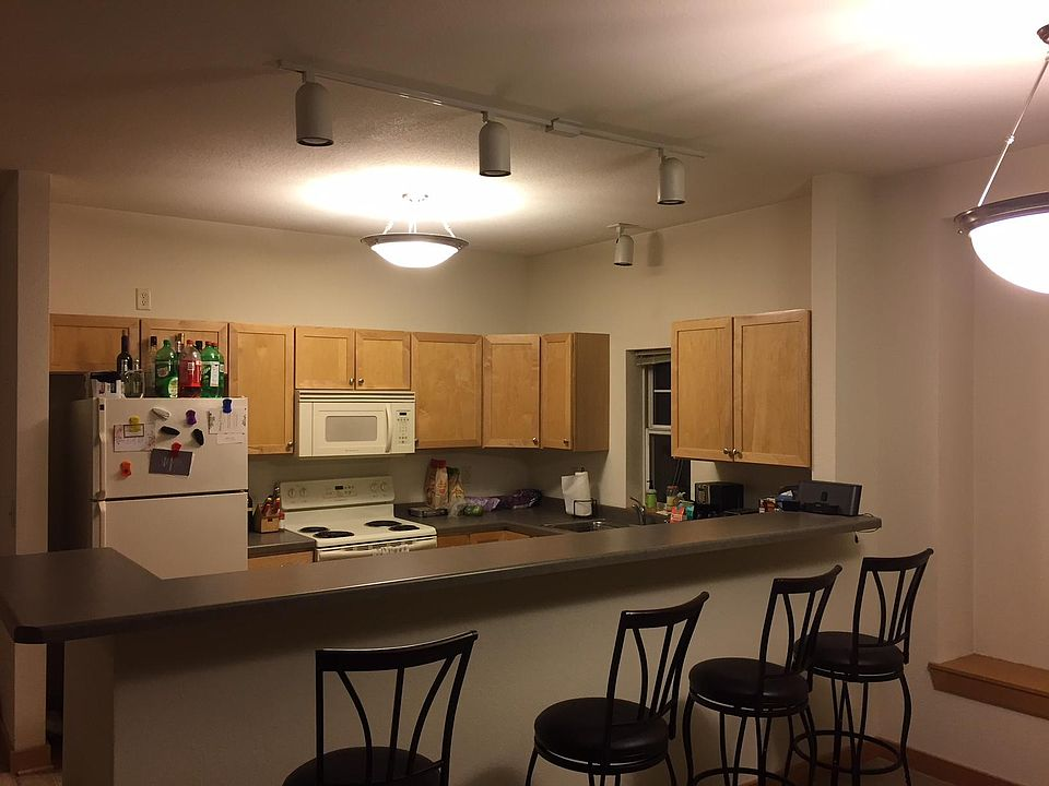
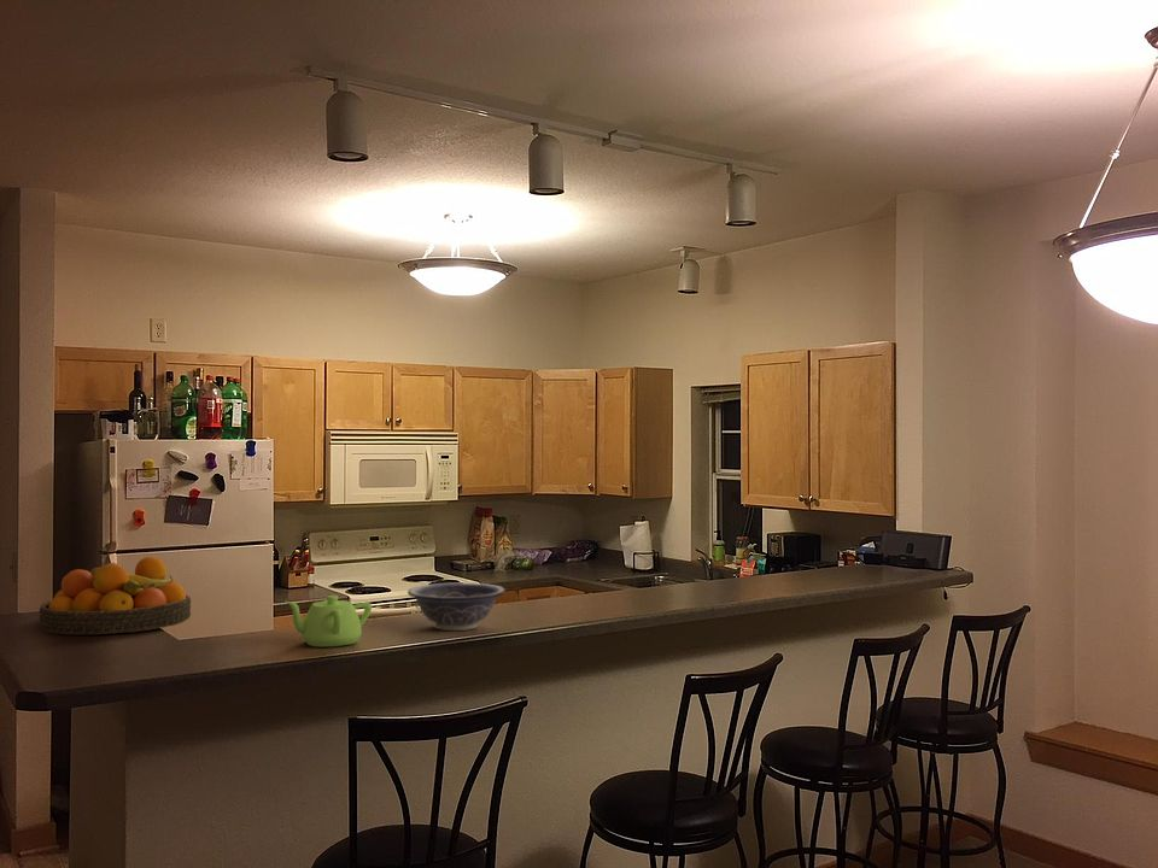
+ teapot [285,594,373,647]
+ fruit bowl [39,556,192,637]
+ decorative bowl [407,582,507,632]
